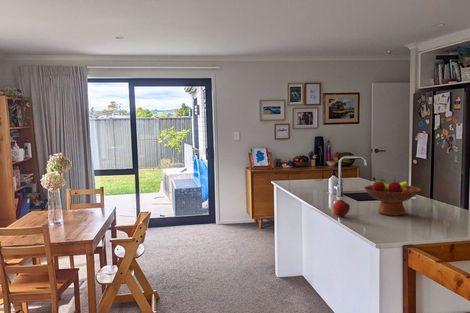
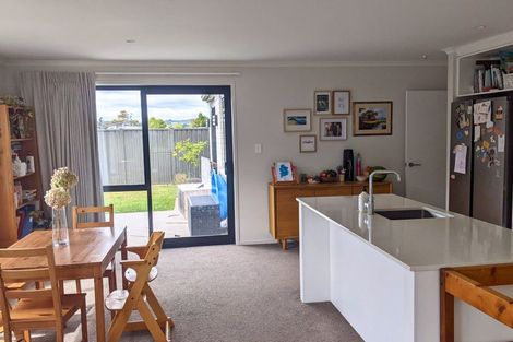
- fruit bowl [363,176,422,216]
- apple [332,199,351,218]
